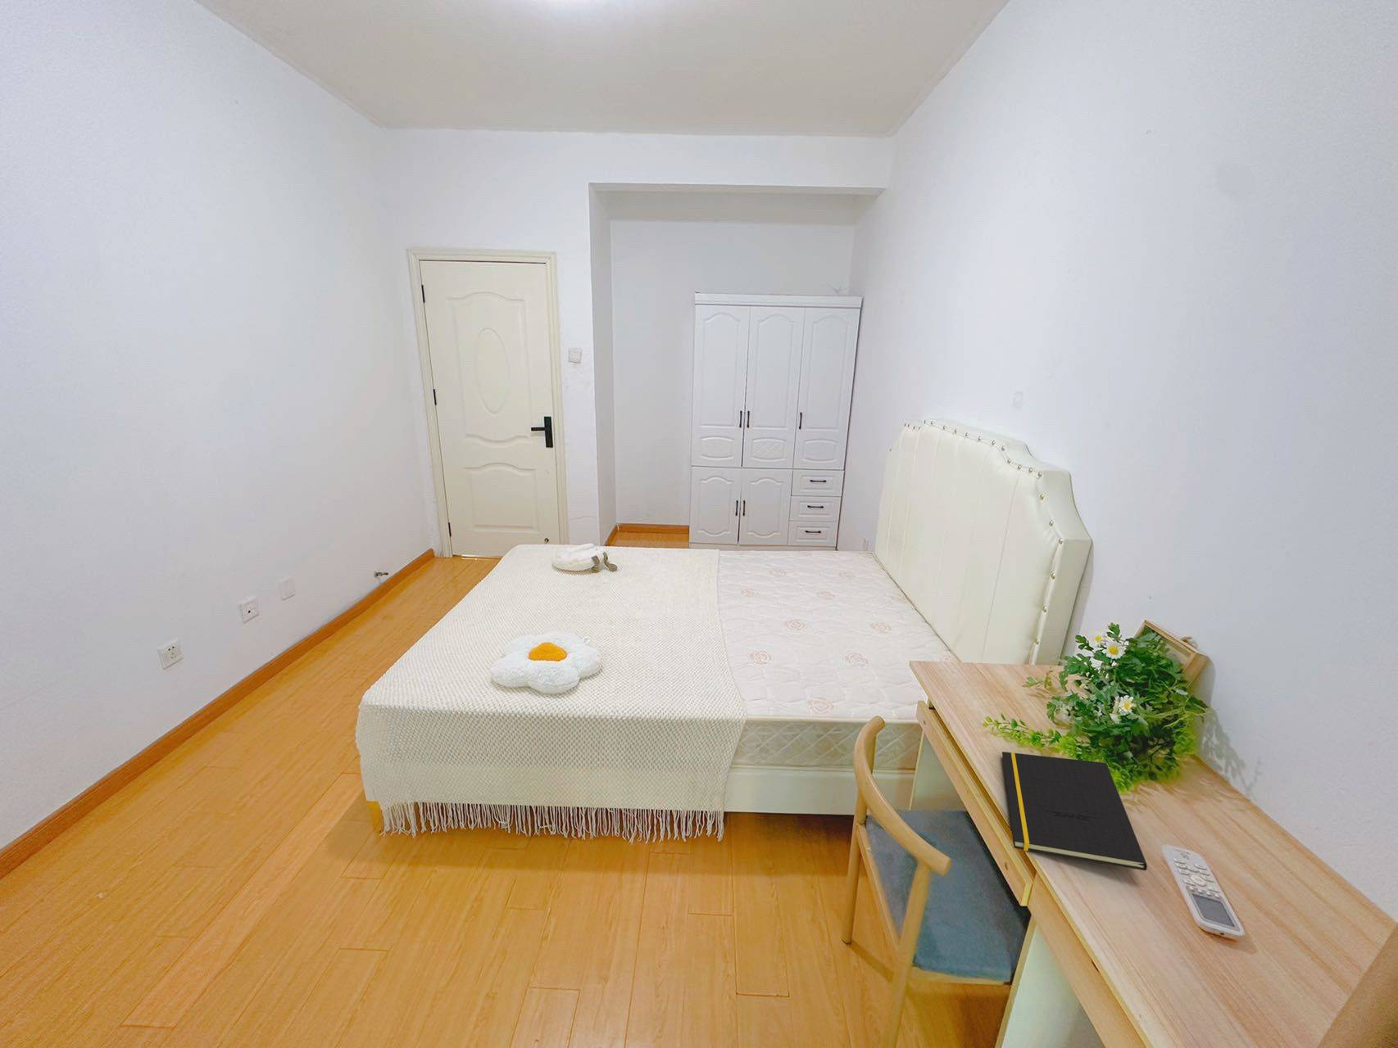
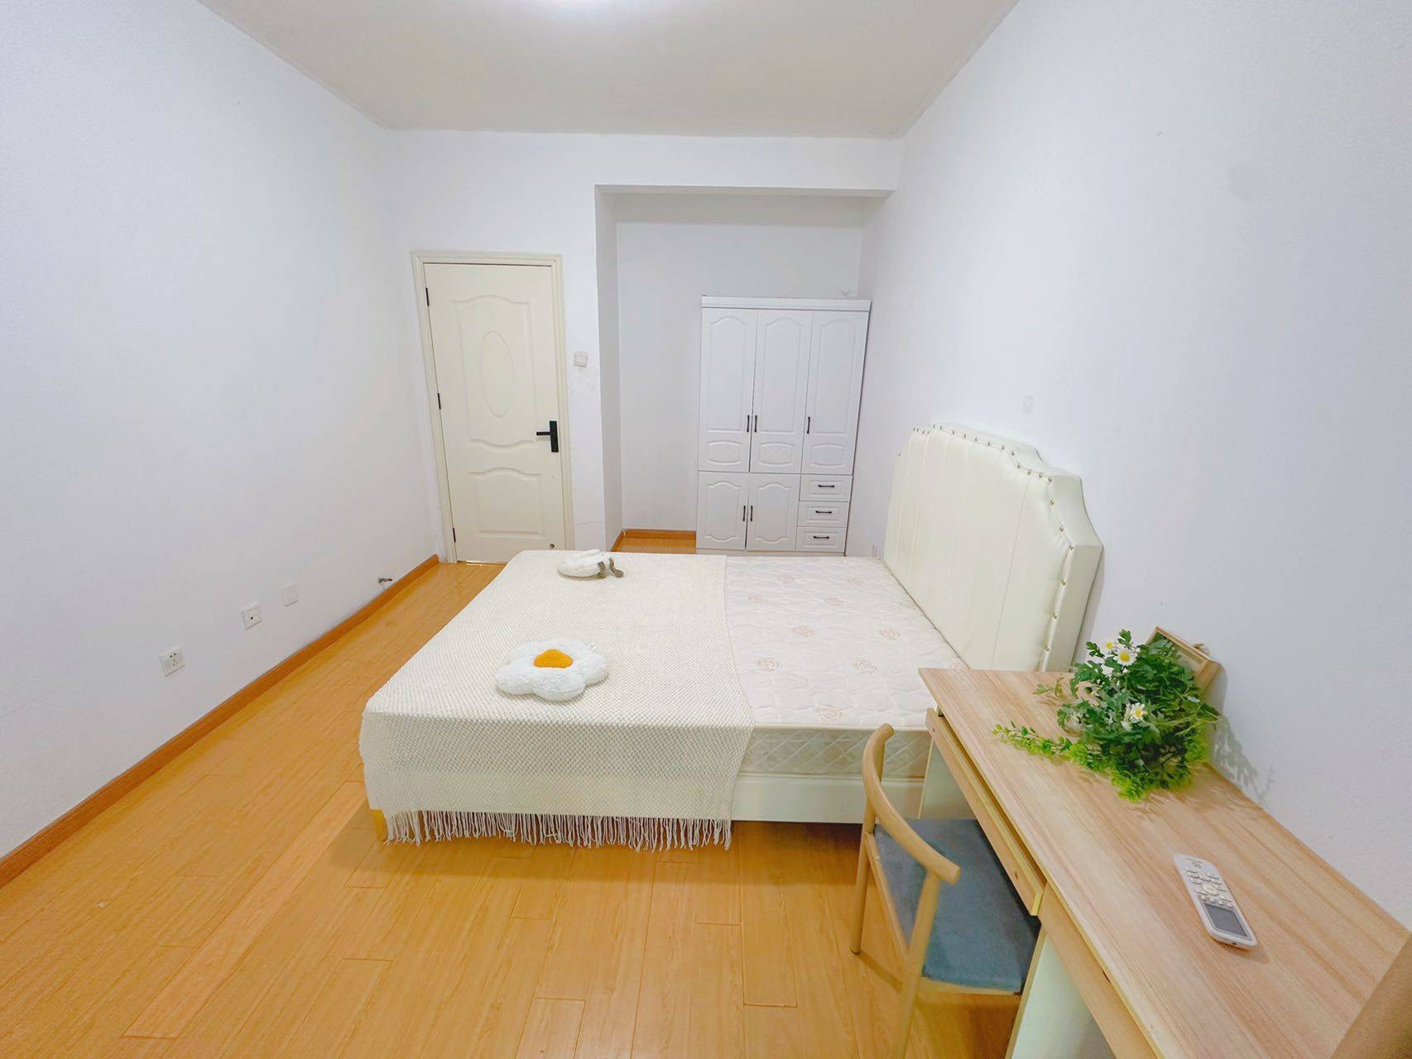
- notepad [1001,751,1148,871]
